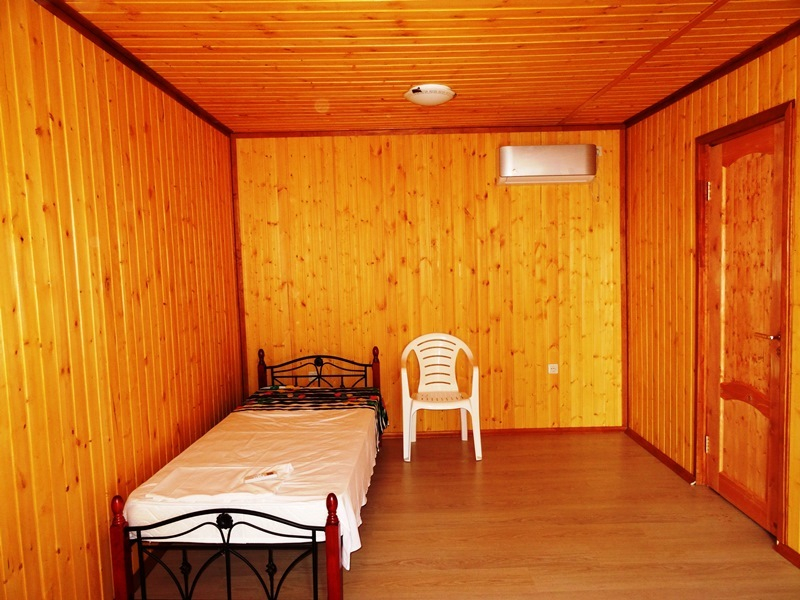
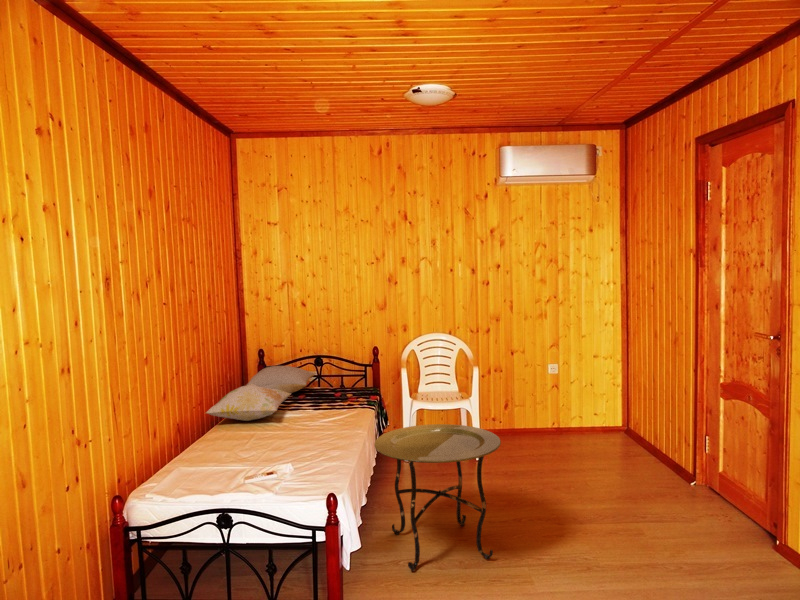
+ decorative pillow [205,384,291,422]
+ pillow [245,365,316,394]
+ side table [373,423,502,572]
